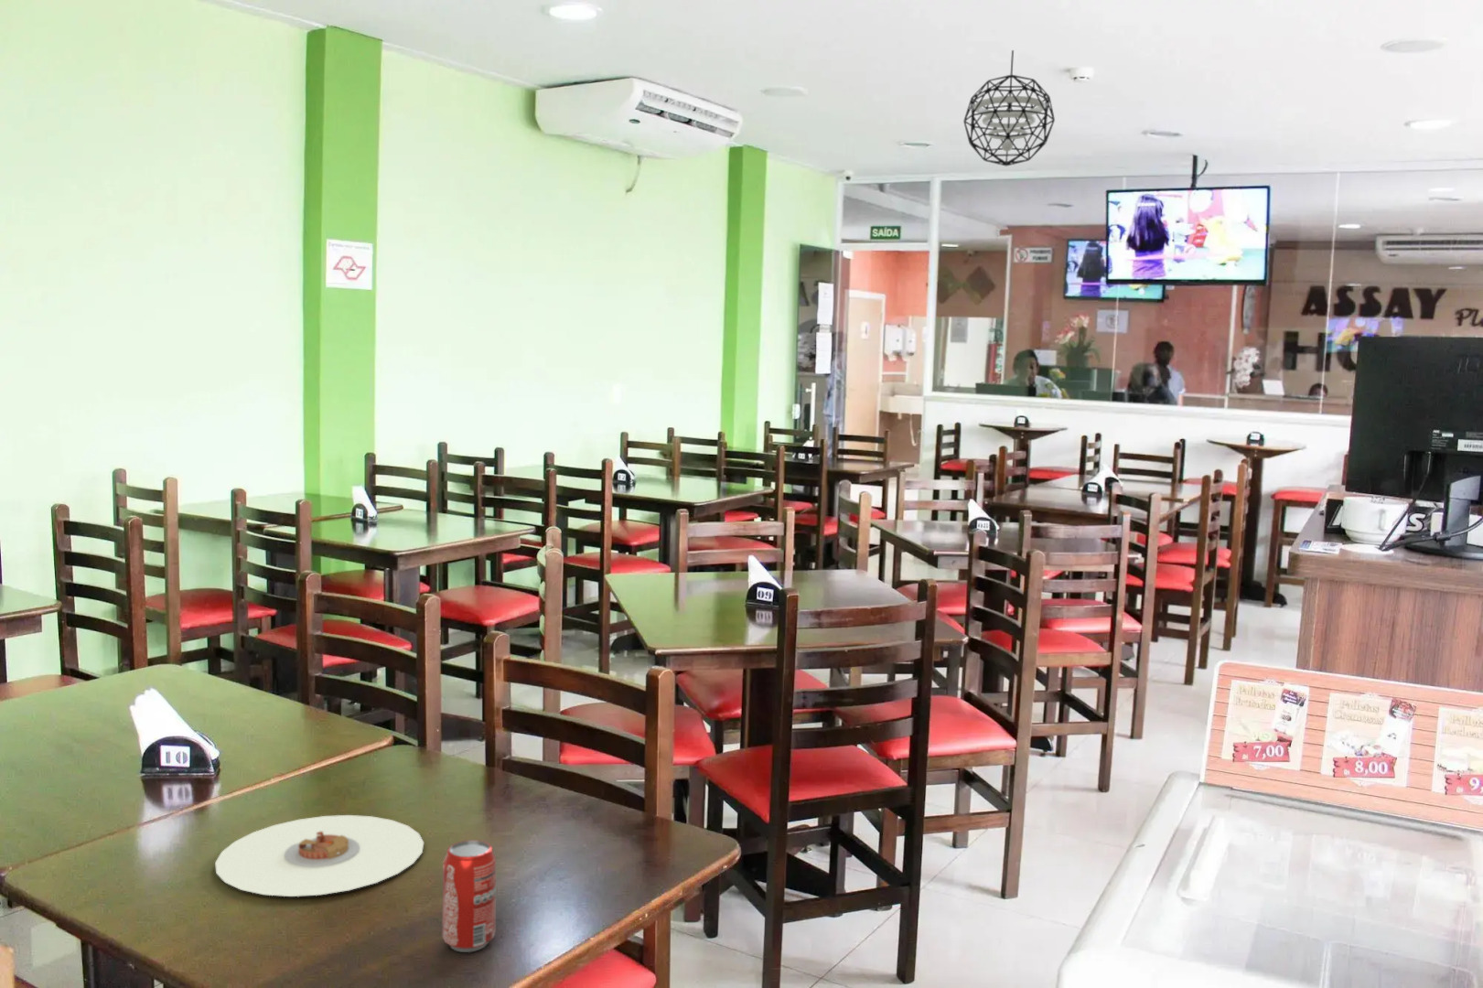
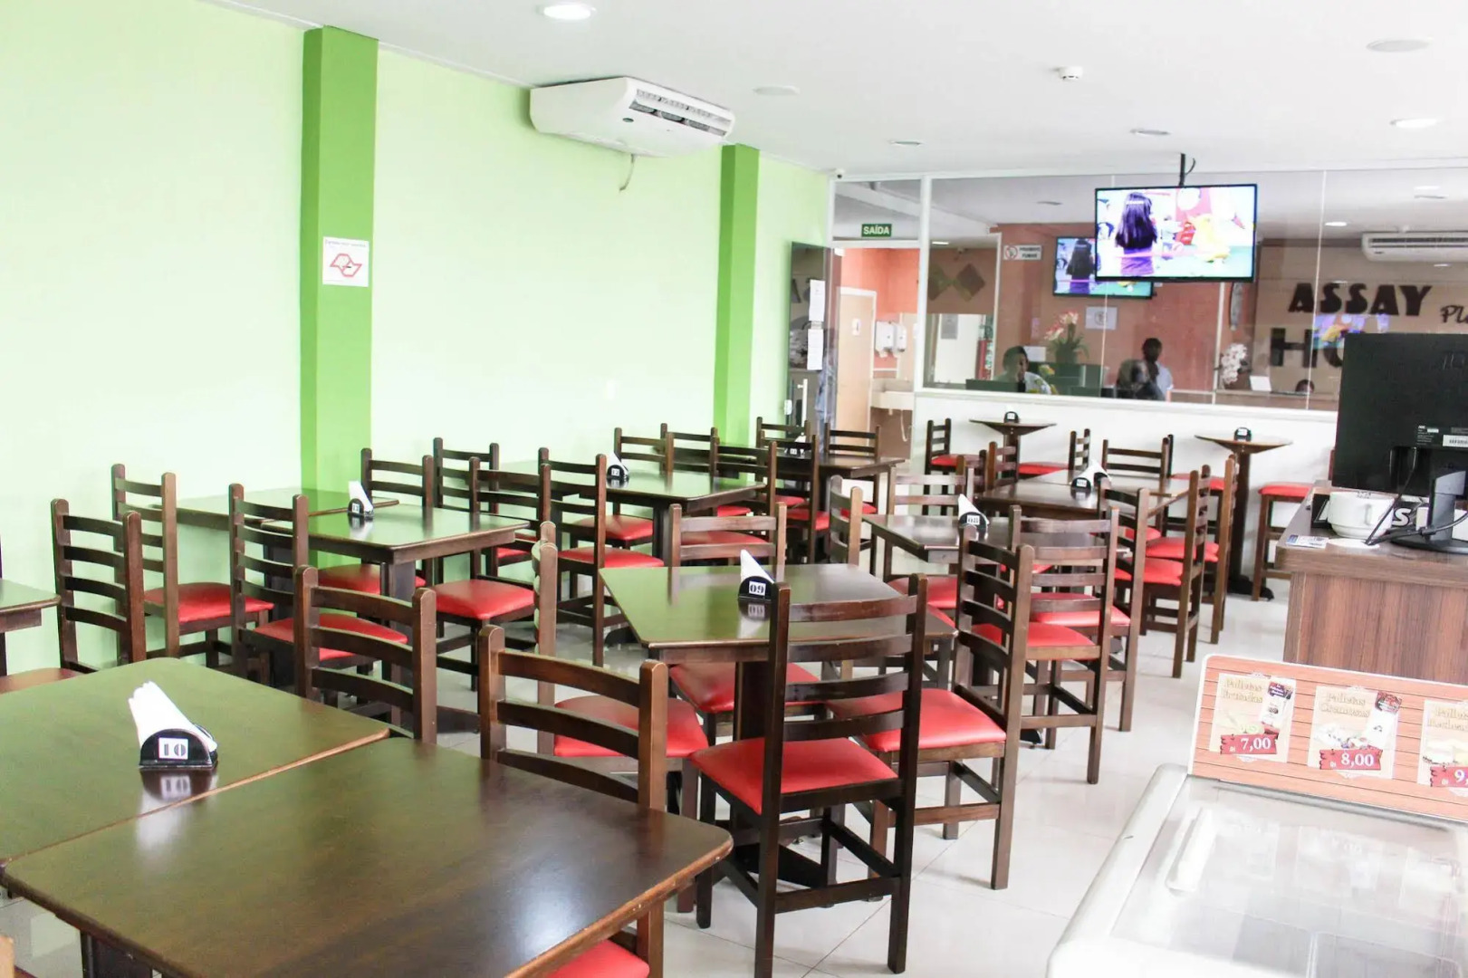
- plate [214,814,425,898]
- beverage can [441,839,497,953]
- pendant light [963,50,1056,167]
